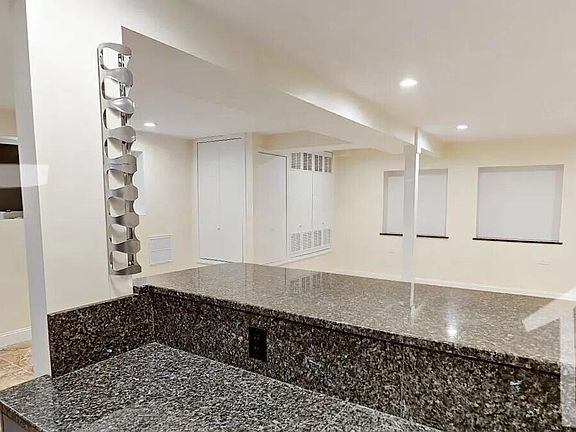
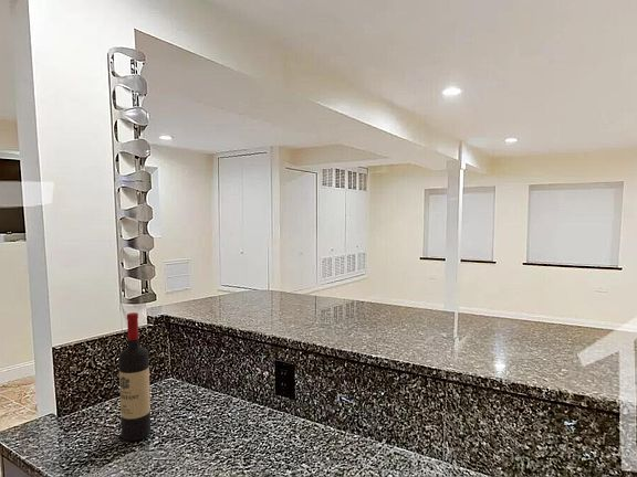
+ wine bottle [117,311,152,442]
